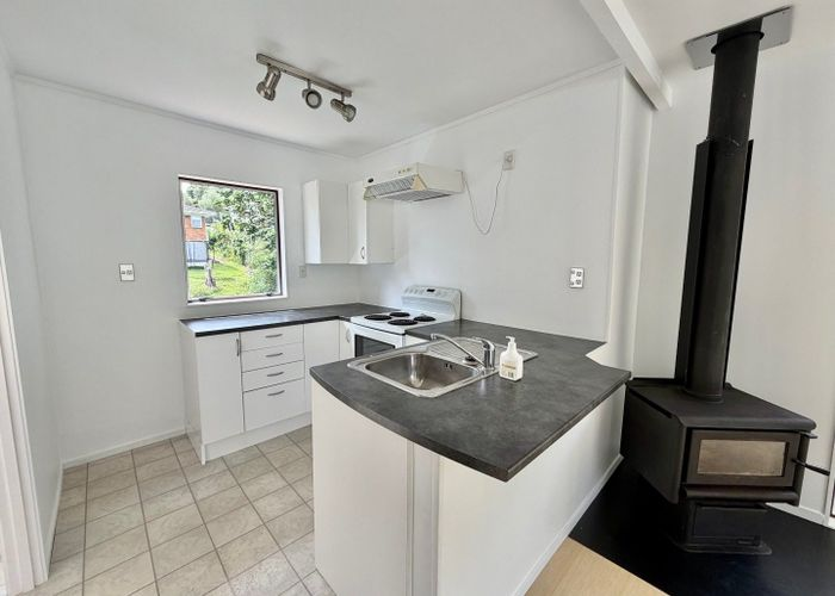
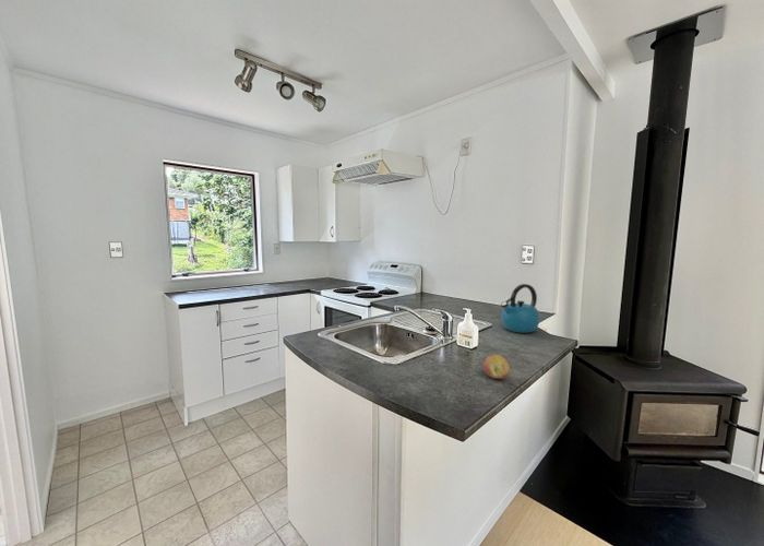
+ kettle [500,283,540,334]
+ fruit [482,354,511,380]
